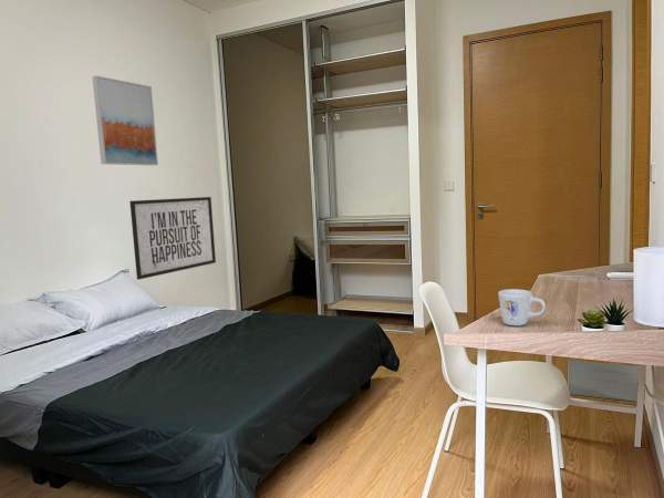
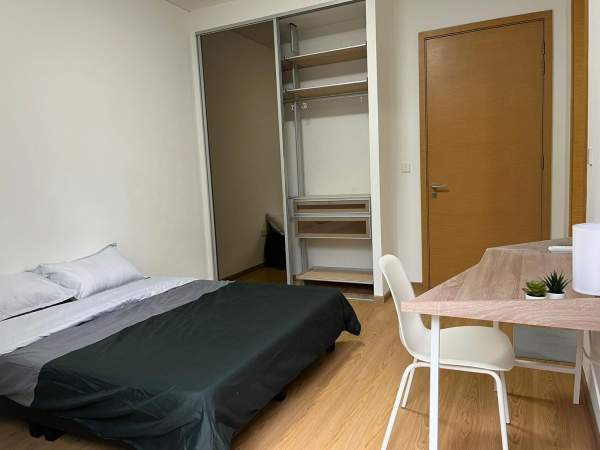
- wall art [92,75,159,166]
- mirror [128,196,217,281]
- mug [497,288,547,326]
